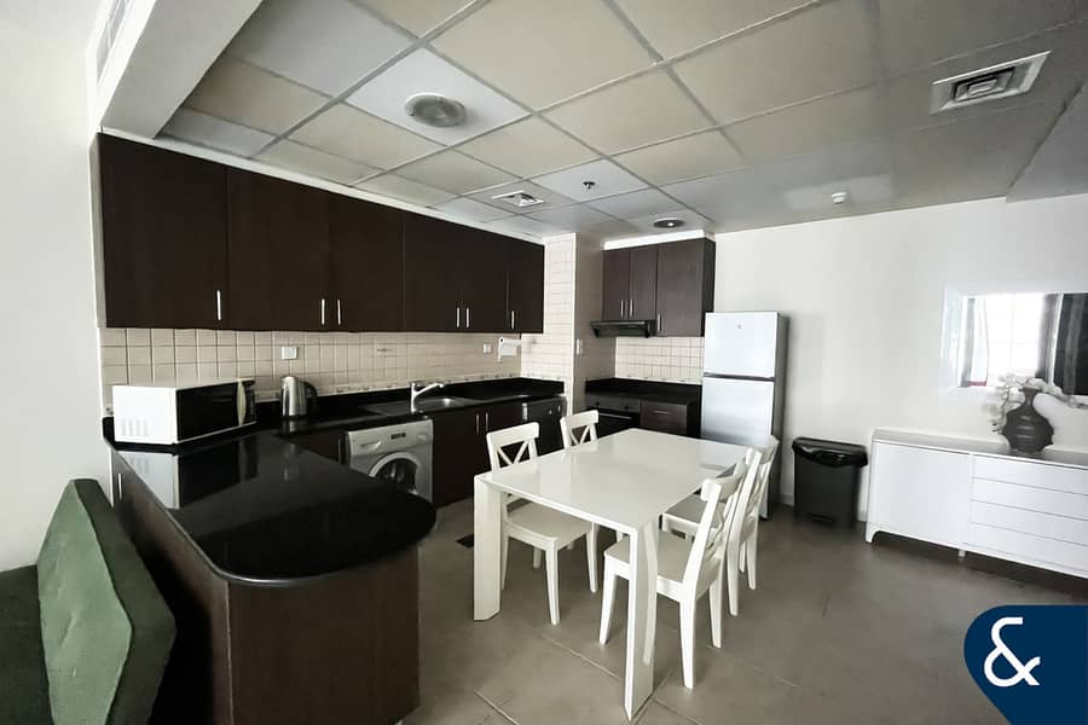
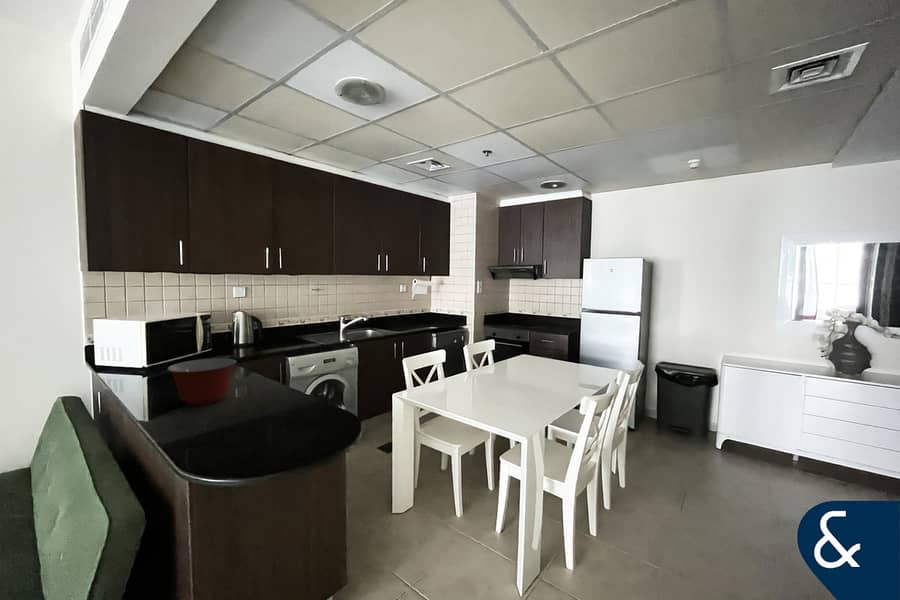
+ mixing bowl [166,357,238,406]
